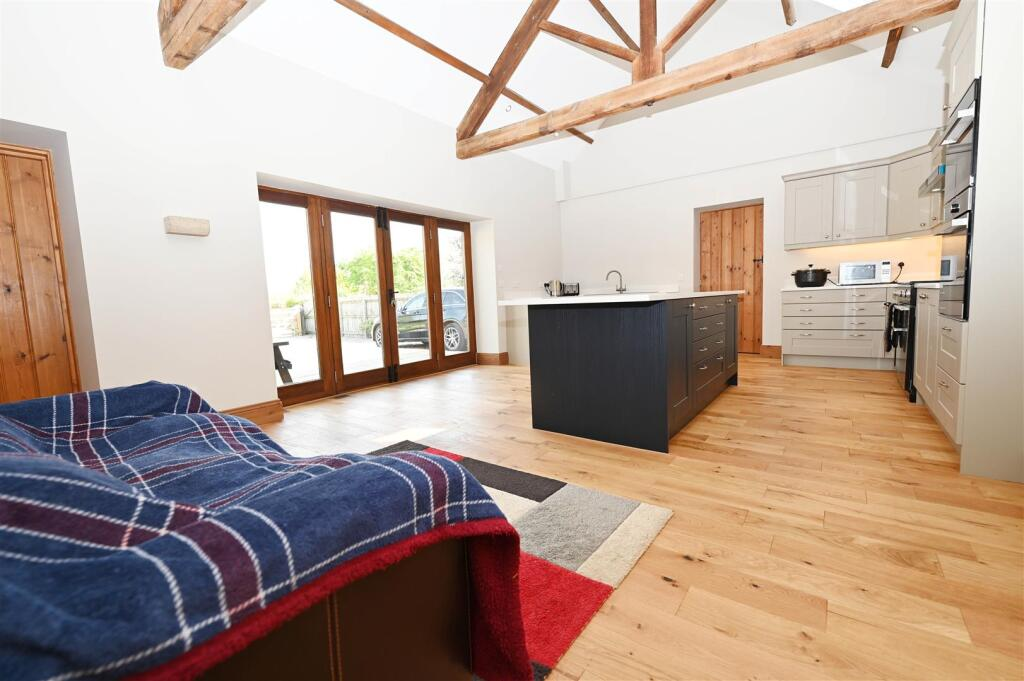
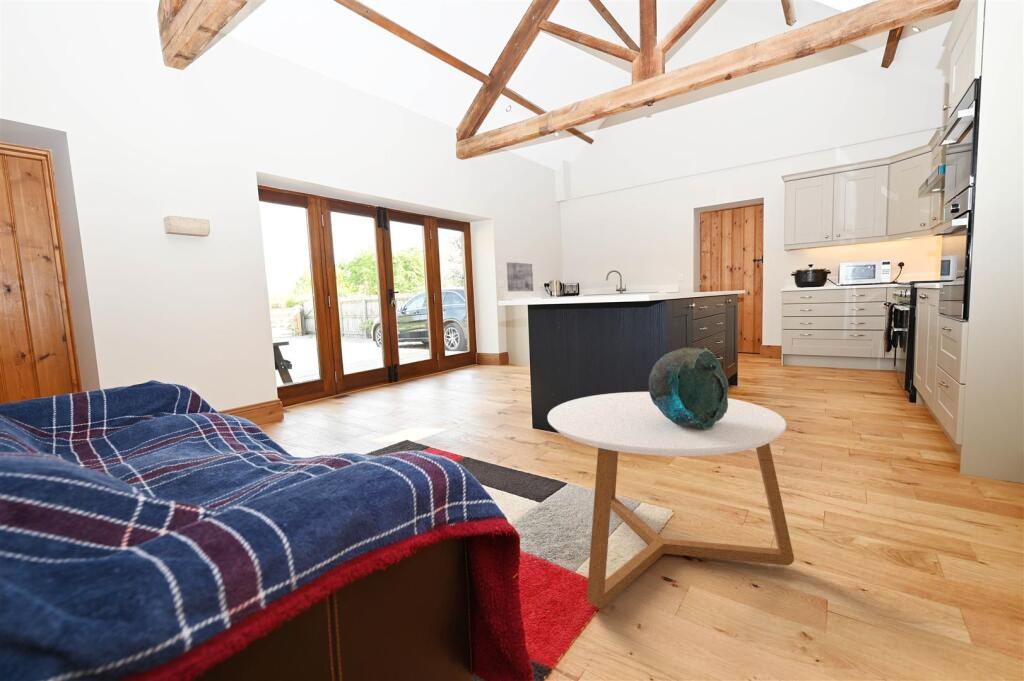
+ decorative bowl [648,347,729,430]
+ wall art [506,261,534,292]
+ coffee table [547,391,795,610]
